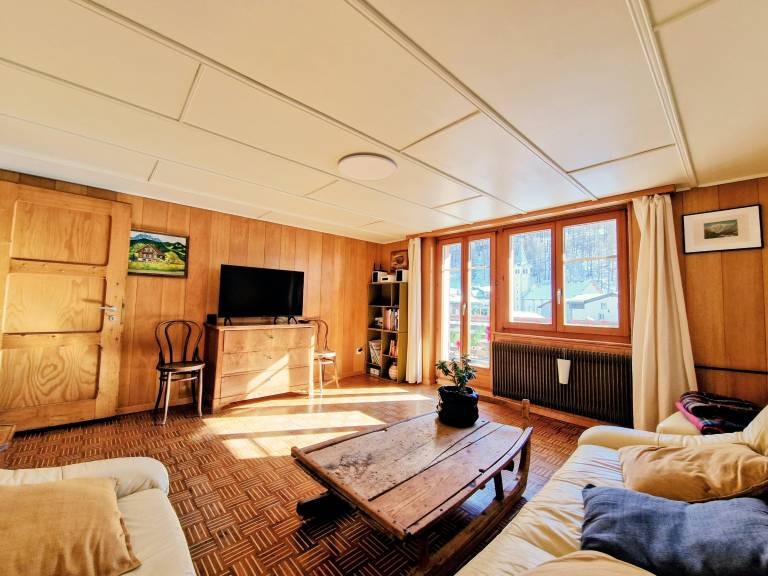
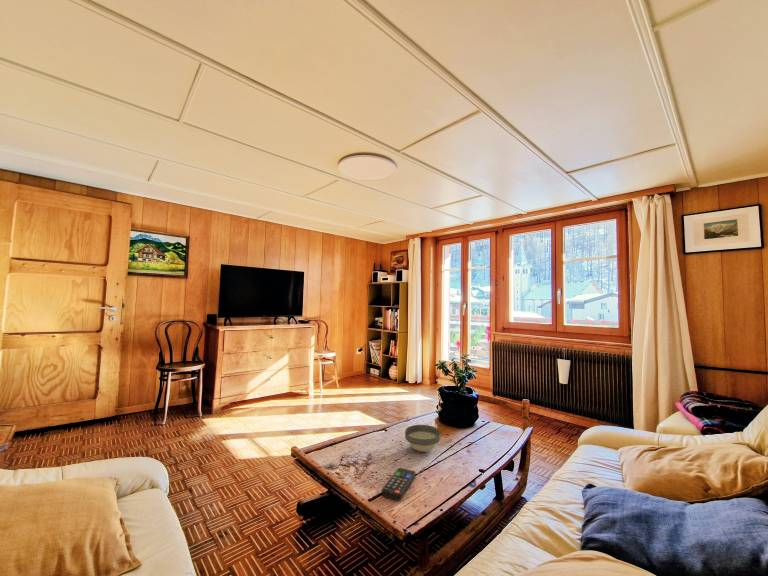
+ bowl [404,424,441,453]
+ remote control [381,467,416,501]
